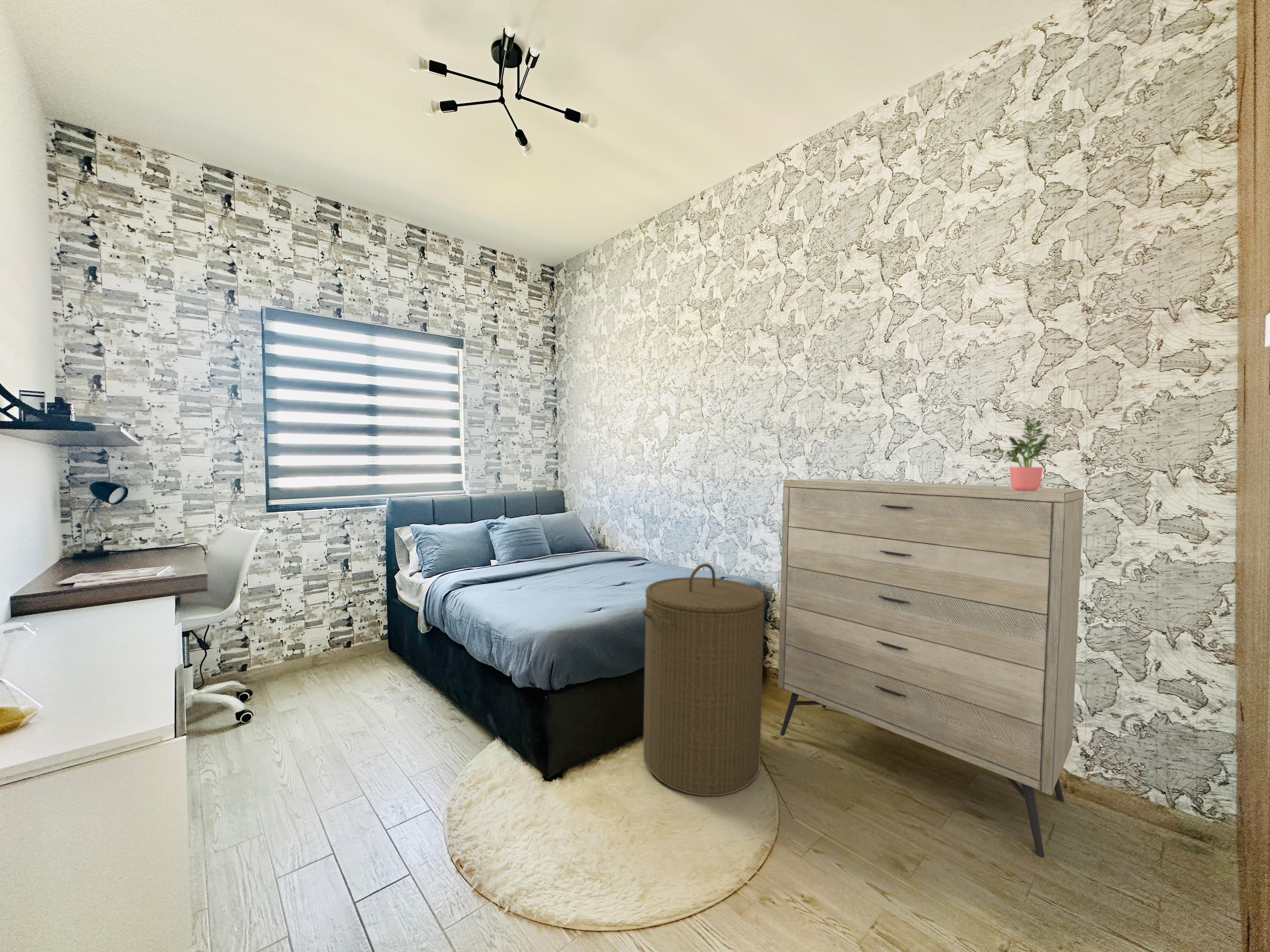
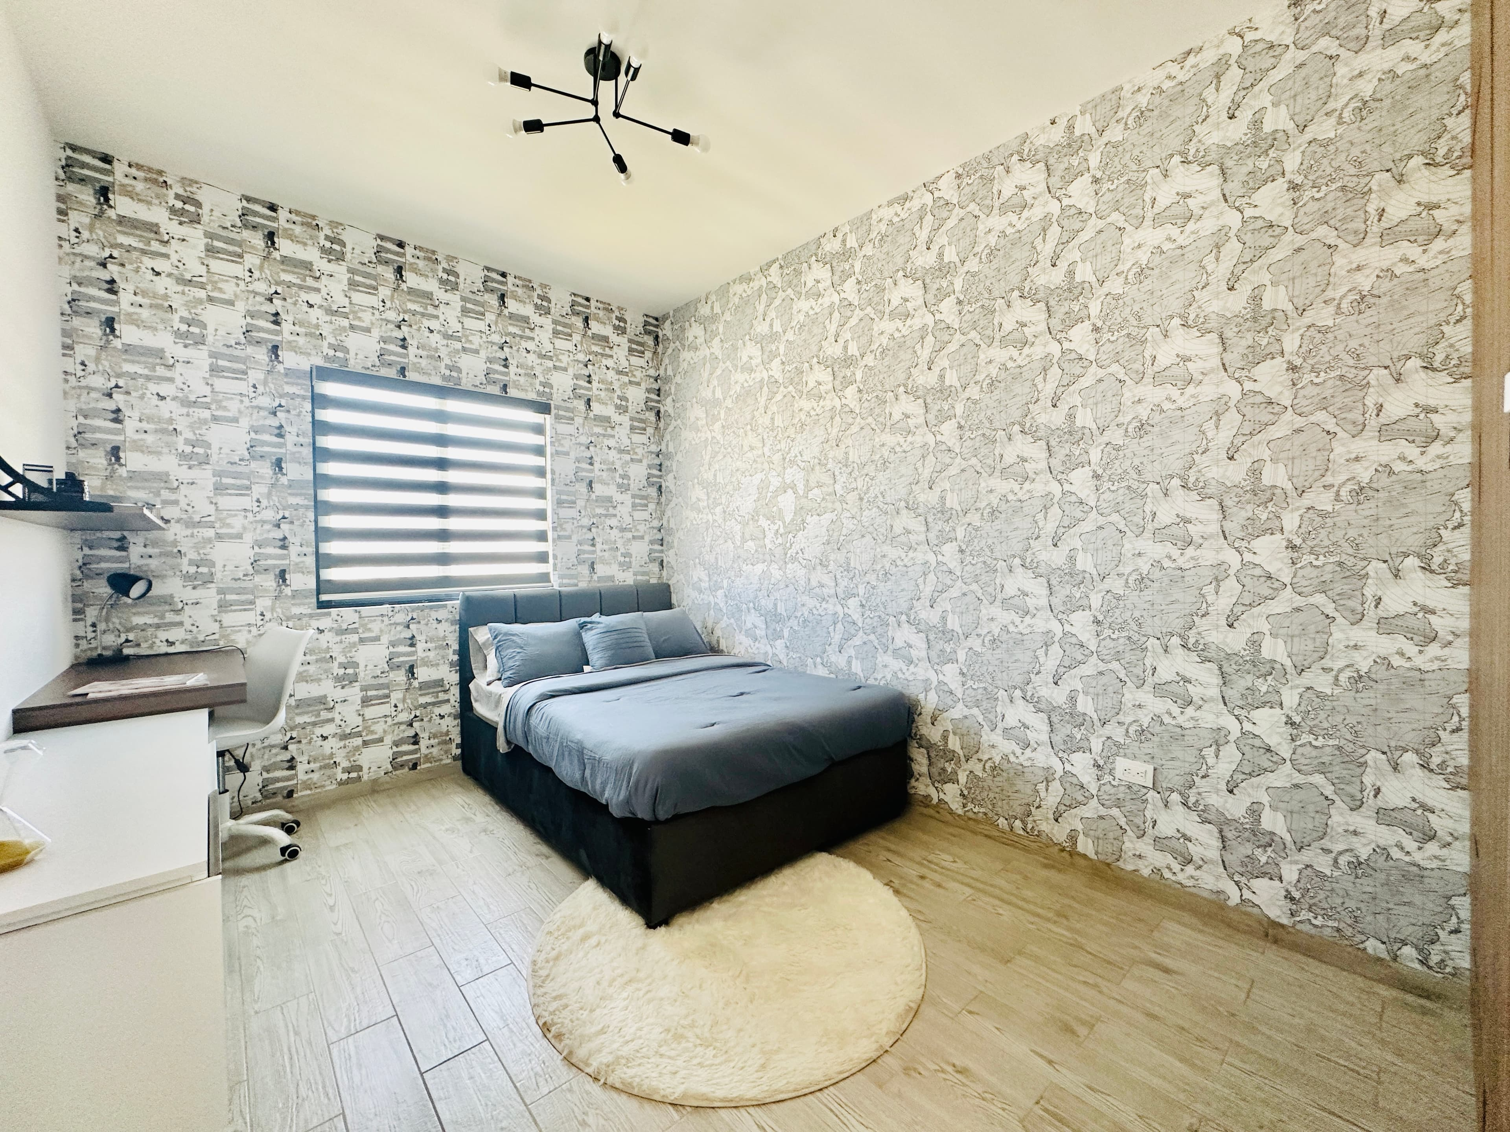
- potted plant [981,417,1051,491]
- dresser [778,479,1084,858]
- laundry hamper [642,563,766,796]
